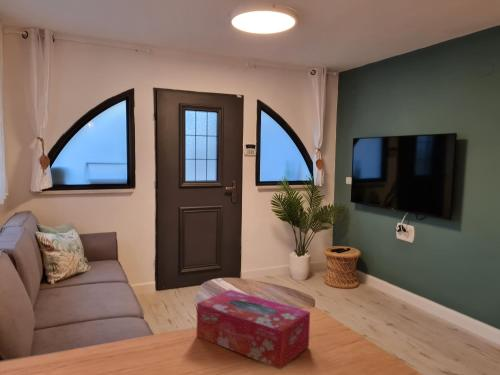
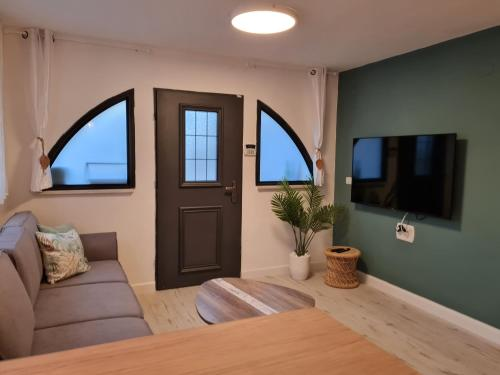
- tissue box [196,289,311,370]
